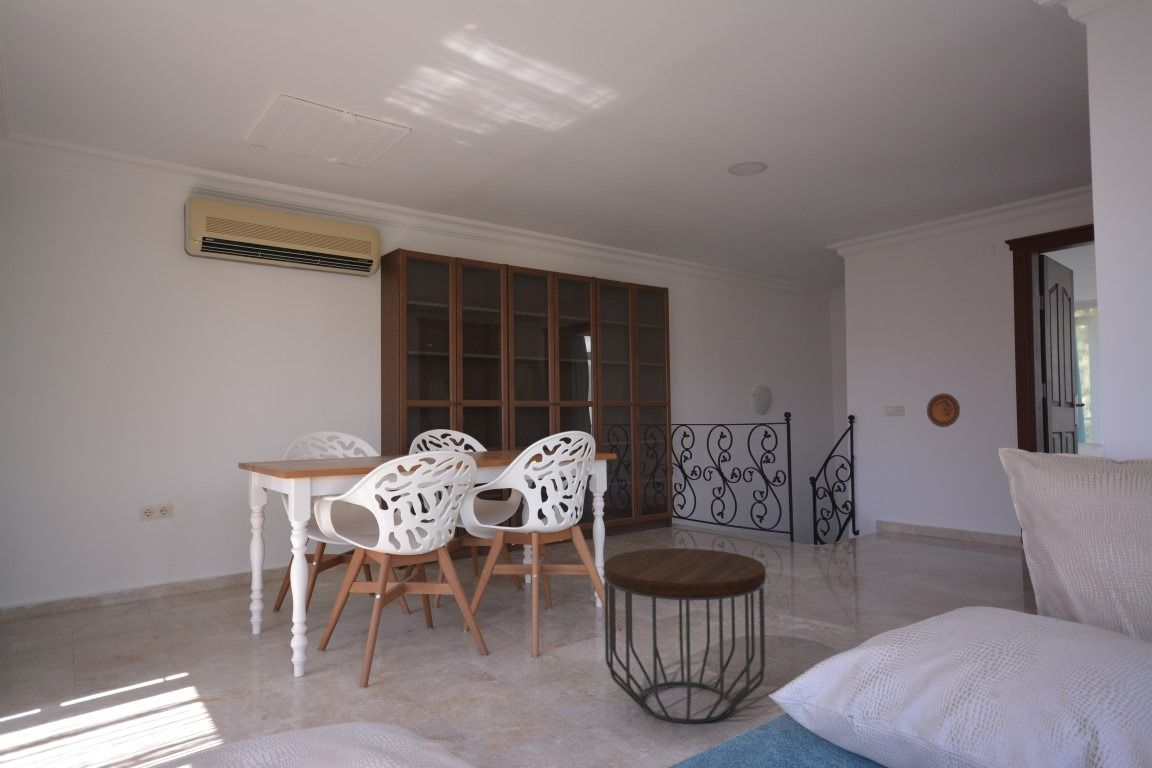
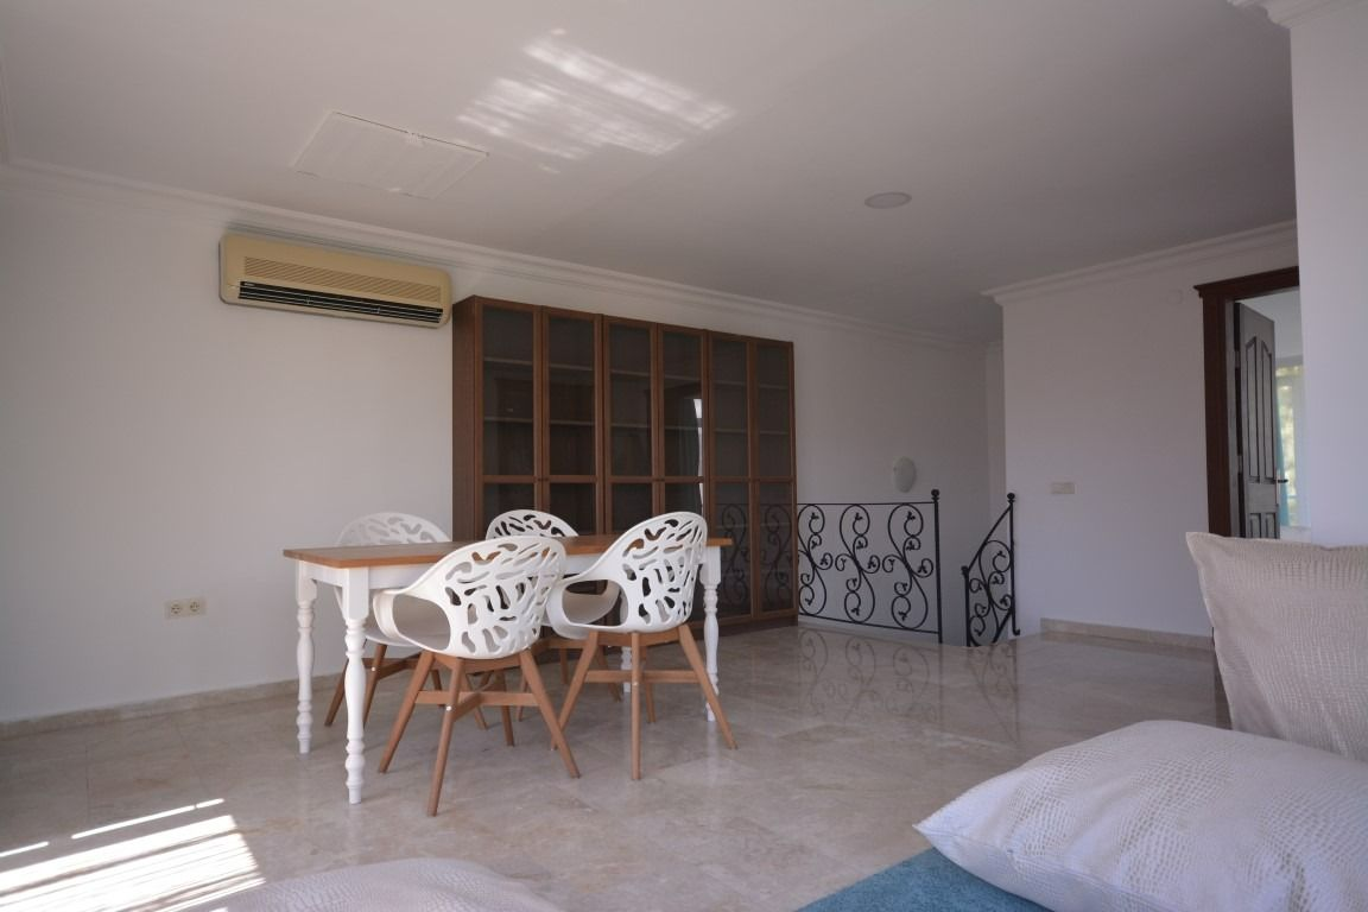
- decorative plate [926,393,961,428]
- side table [603,547,767,724]
